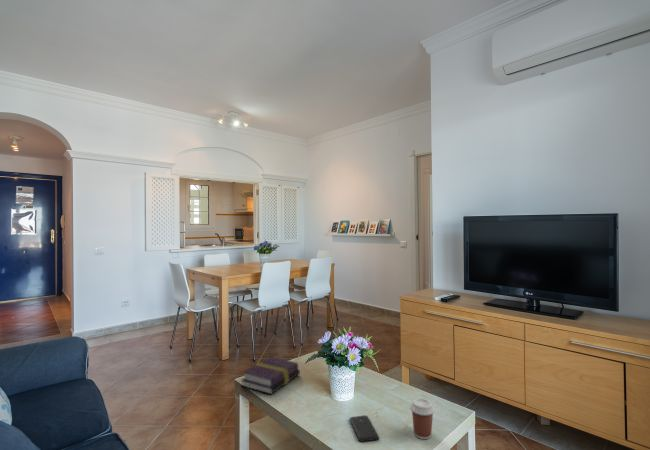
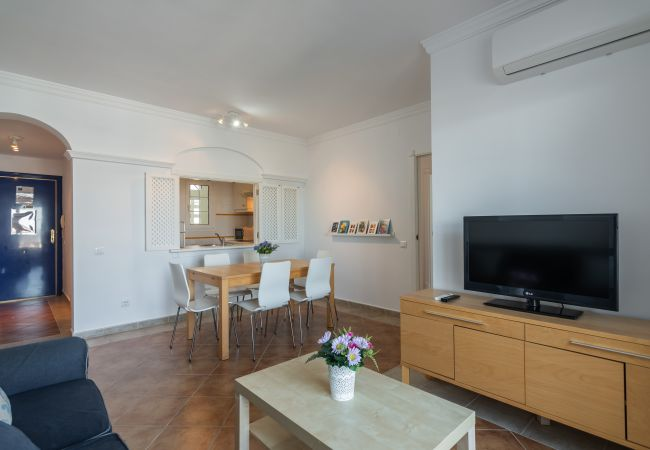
- coffee cup [409,397,436,440]
- book [240,356,301,395]
- smartphone [349,414,380,443]
